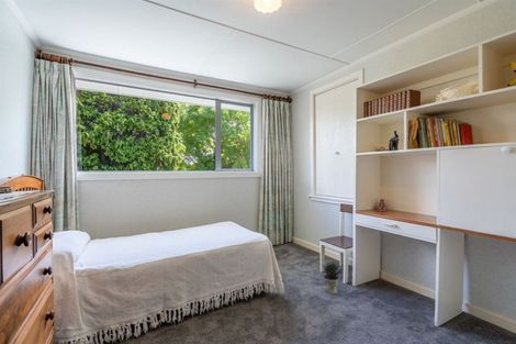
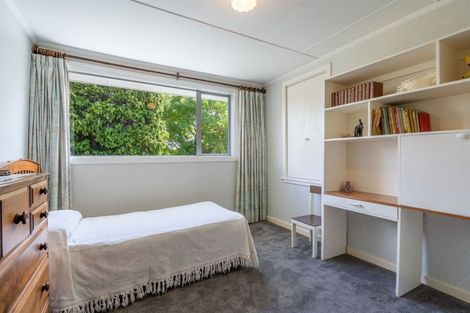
- potted plant [322,257,345,295]
